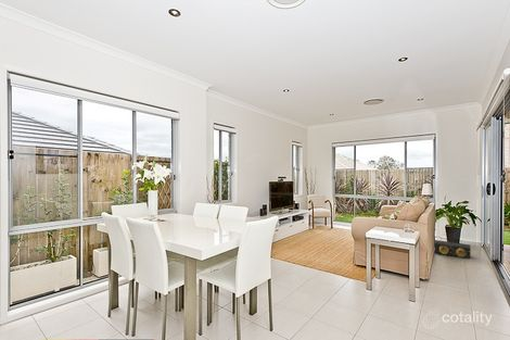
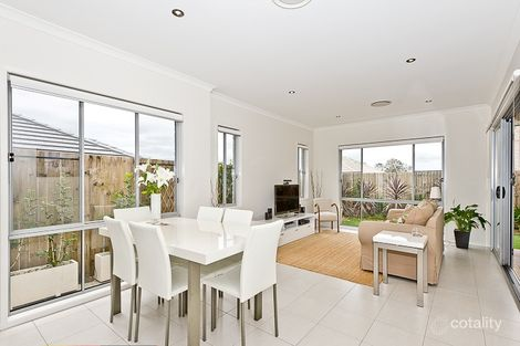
- speaker [433,239,472,260]
